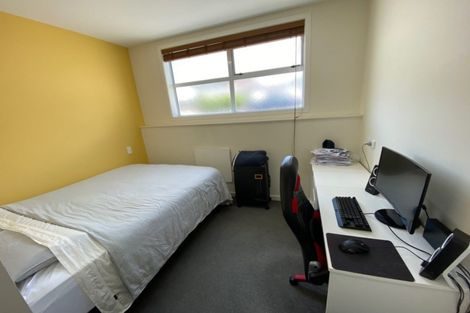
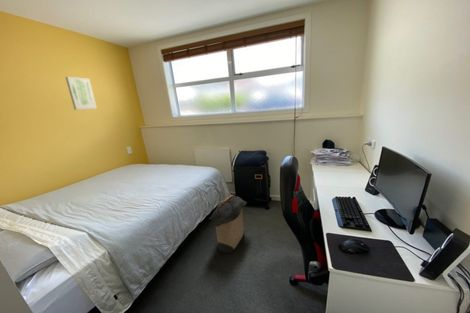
+ laundry hamper [208,194,248,254]
+ wall art [64,76,98,111]
